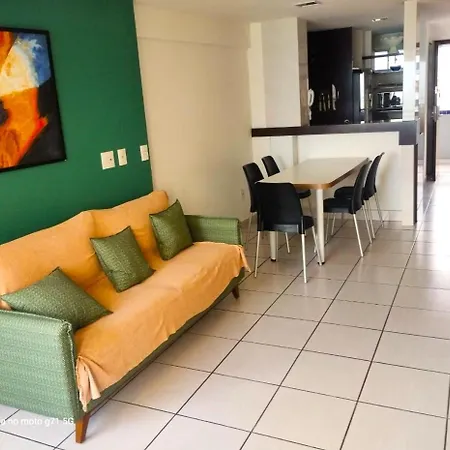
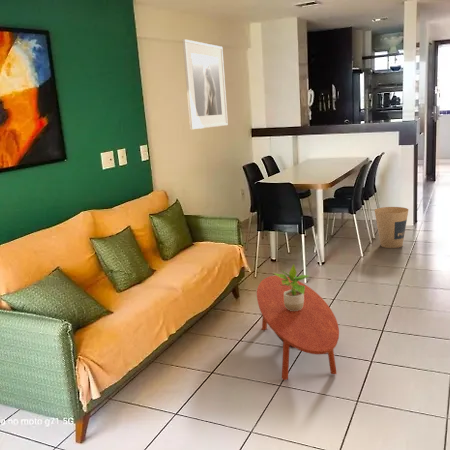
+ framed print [182,38,229,130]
+ potted plant [272,263,311,311]
+ trash can [374,206,409,249]
+ coffee table [256,275,340,381]
